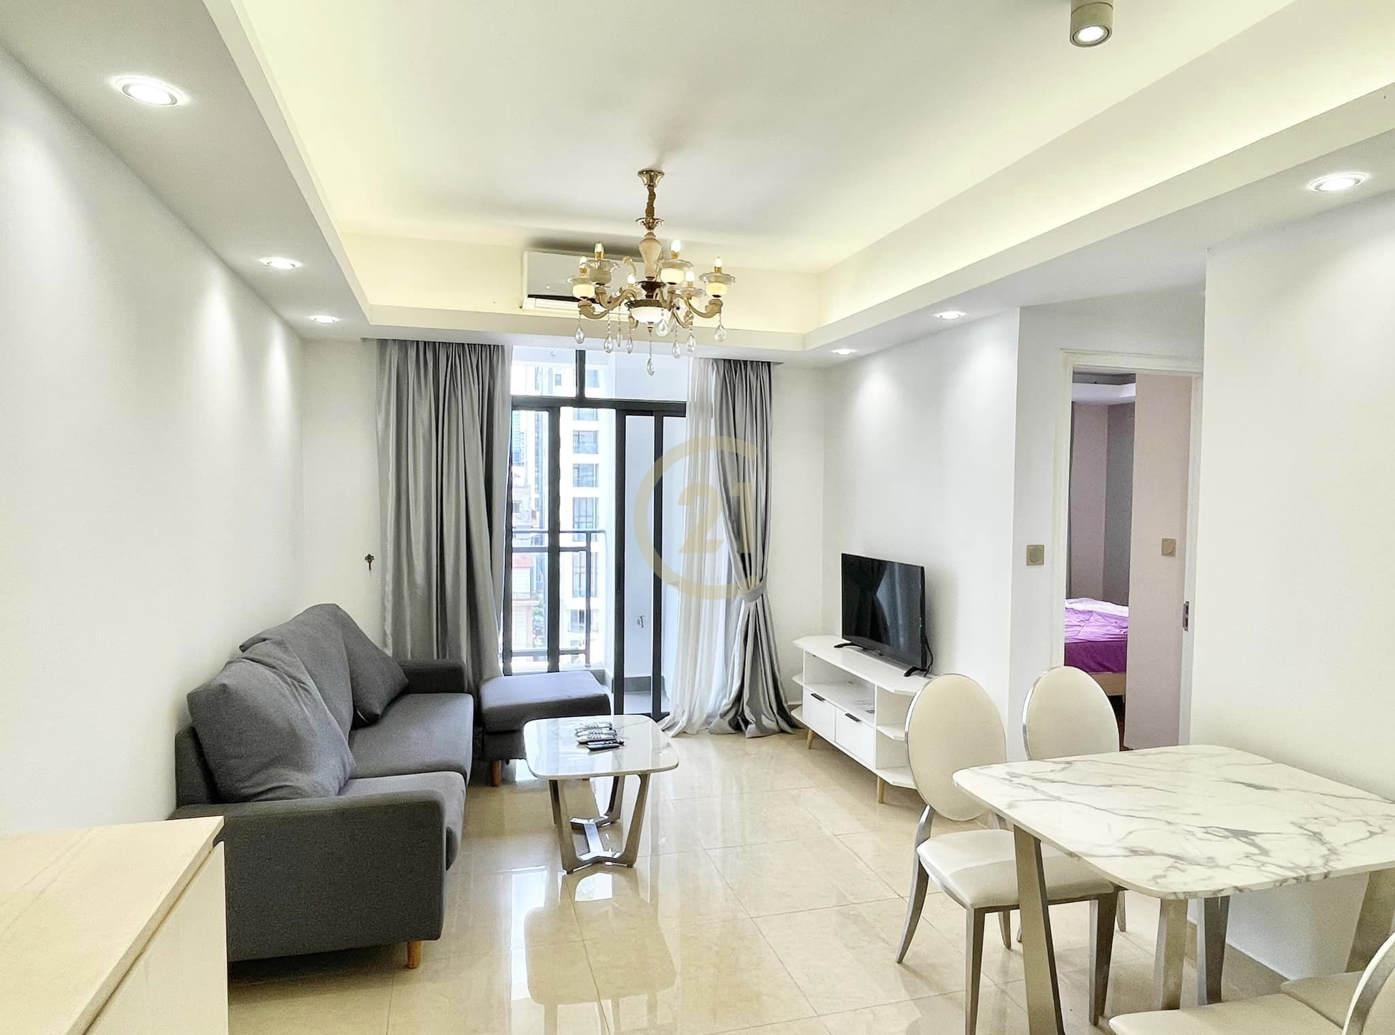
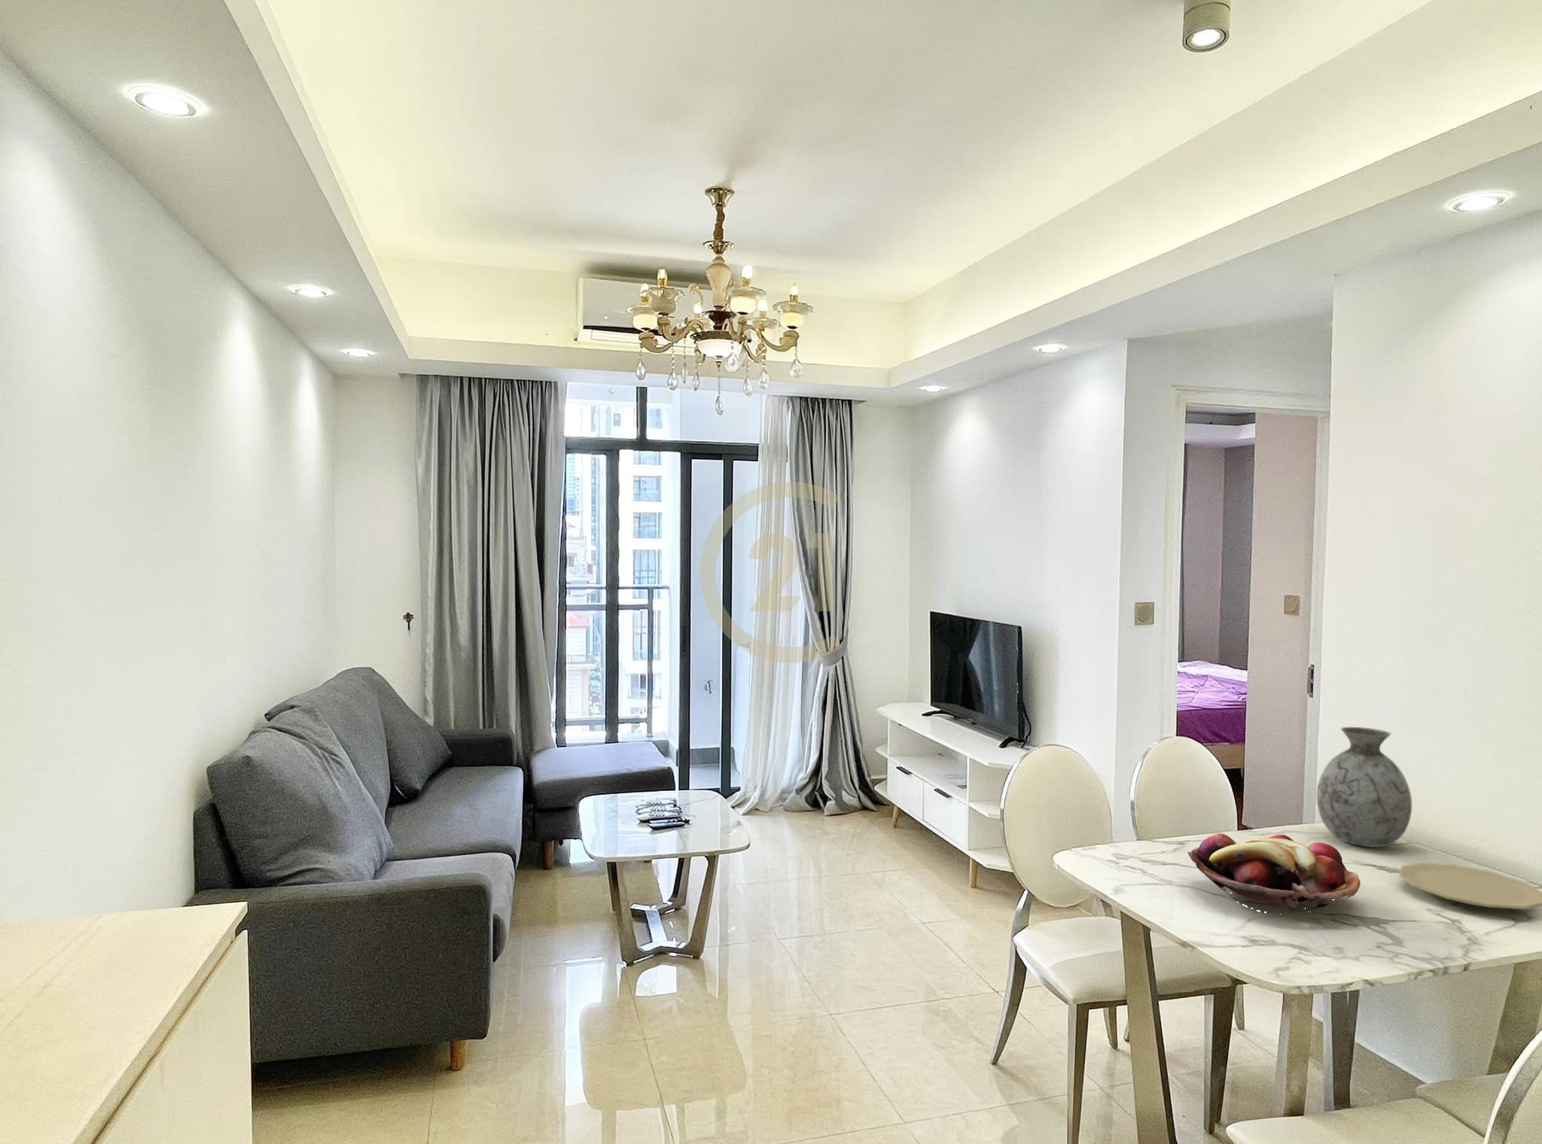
+ fruit basket [1187,833,1362,913]
+ vase [1316,726,1412,847]
+ plate [1398,862,1542,910]
